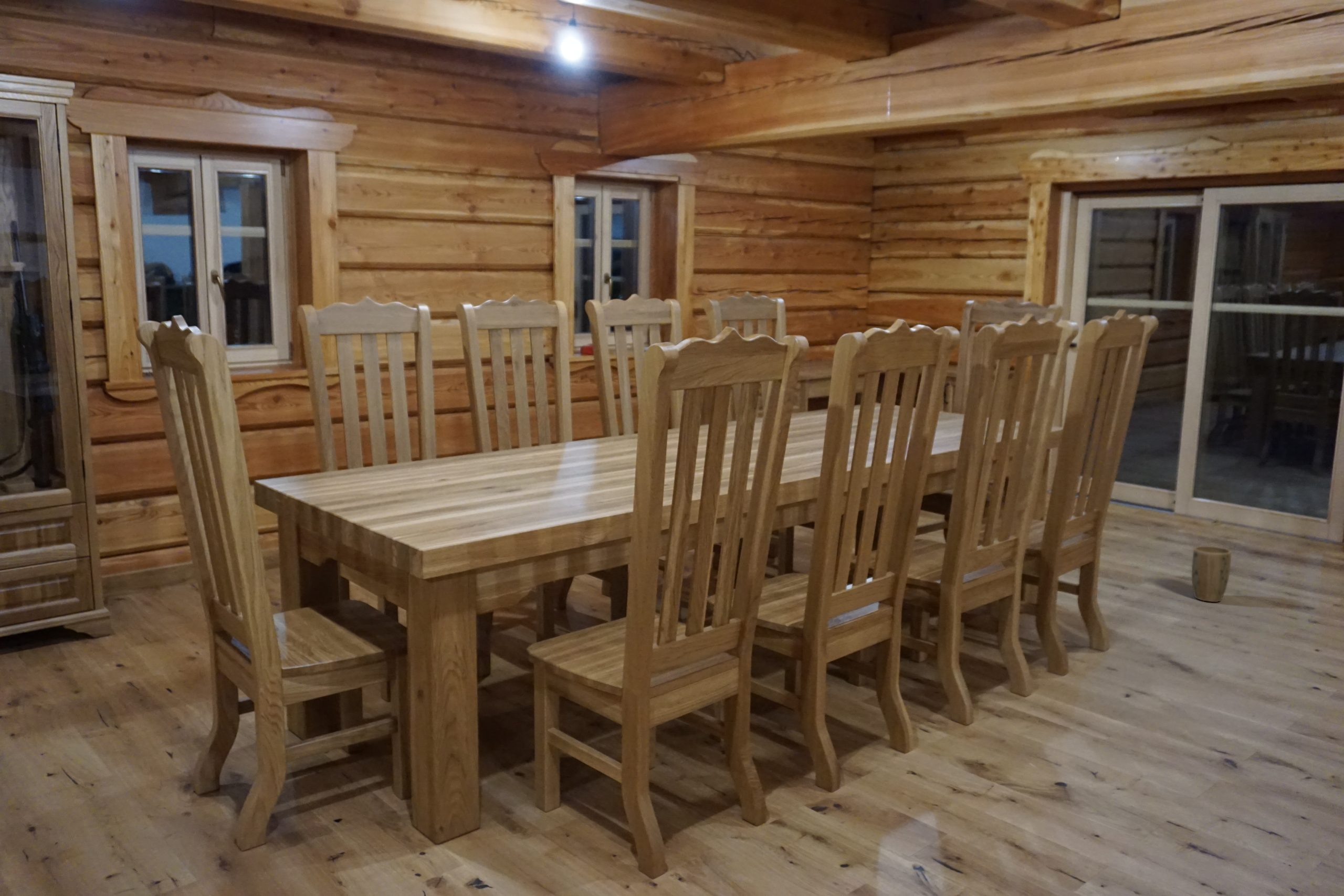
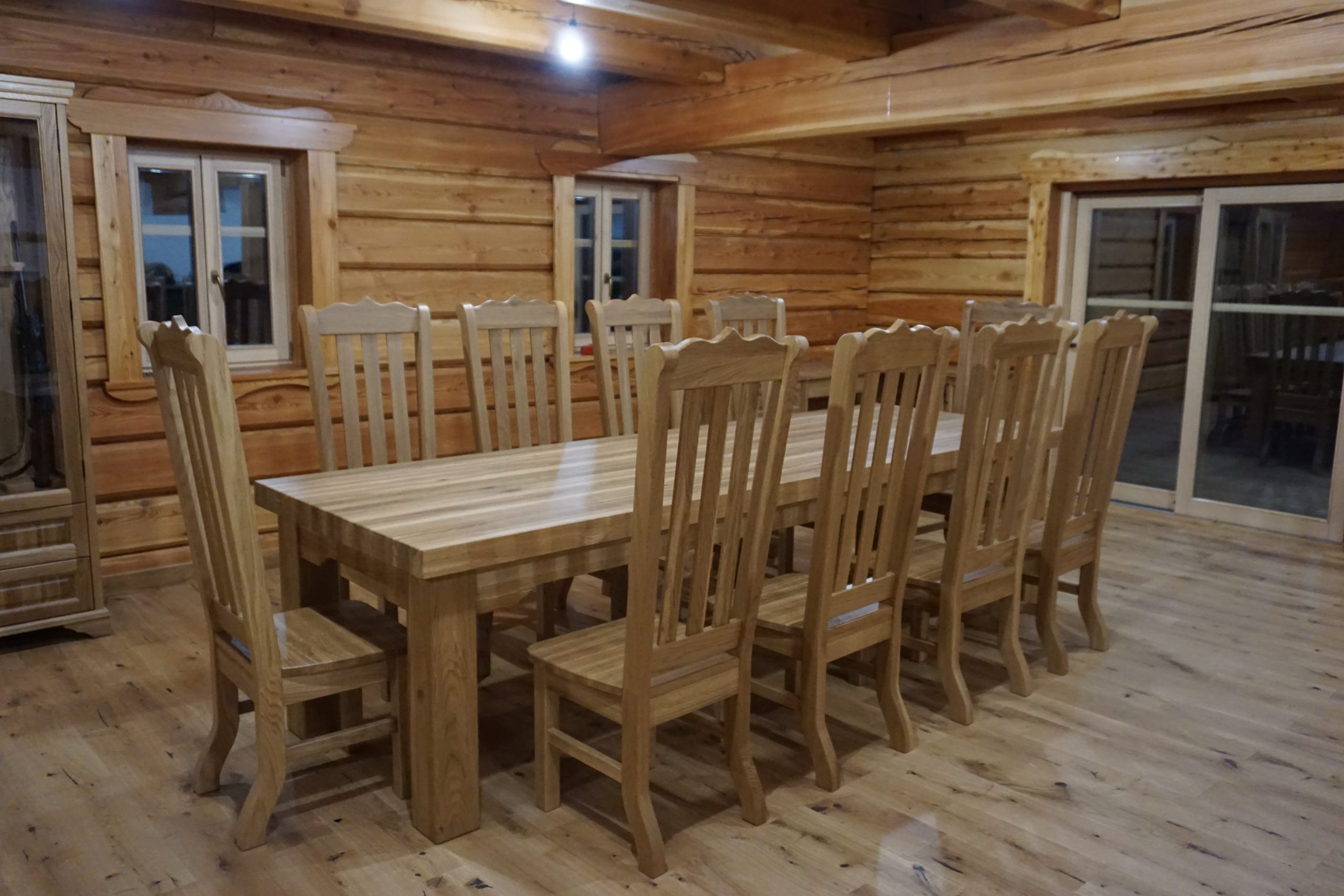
- plant pot [1191,545,1232,603]
